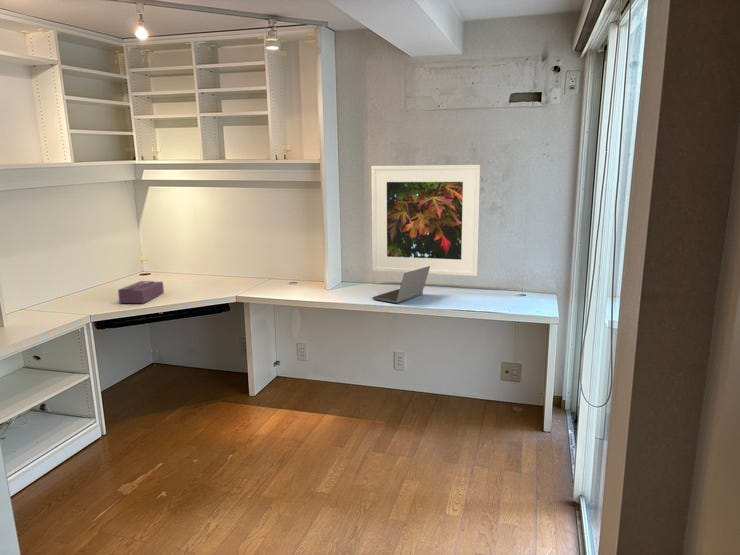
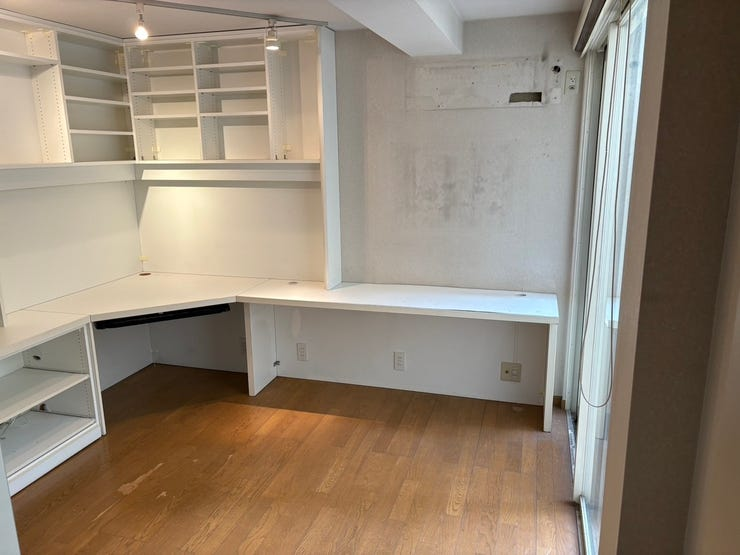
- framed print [370,164,481,277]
- tissue box [117,280,165,304]
- laptop computer [372,266,430,304]
